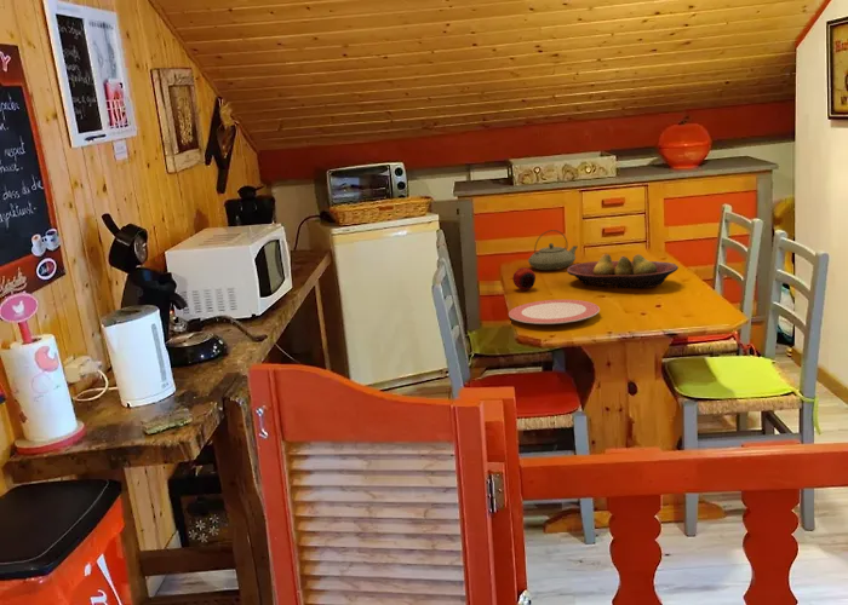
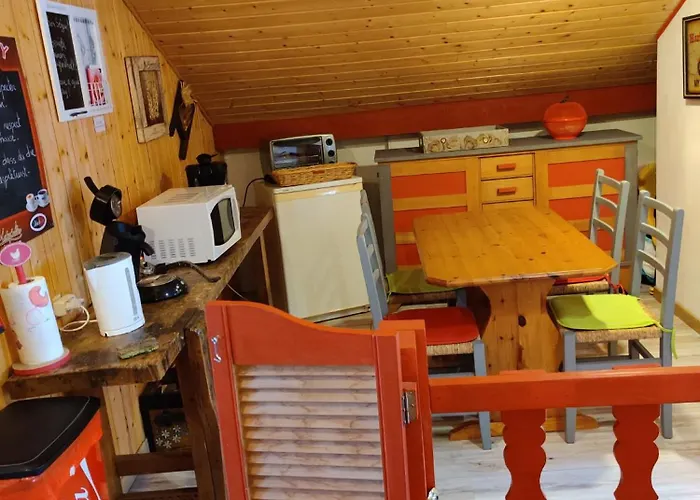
- teapot [527,229,579,271]
- fruit bowl [566,253,680,289]
- plate [508,299,601,325]
- apple [511,266,537,292]
